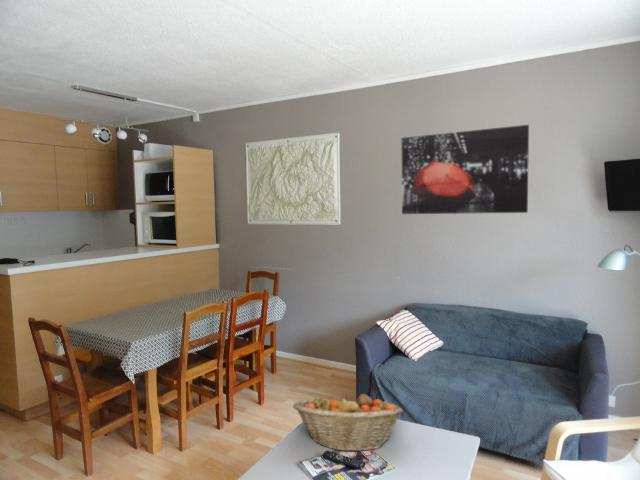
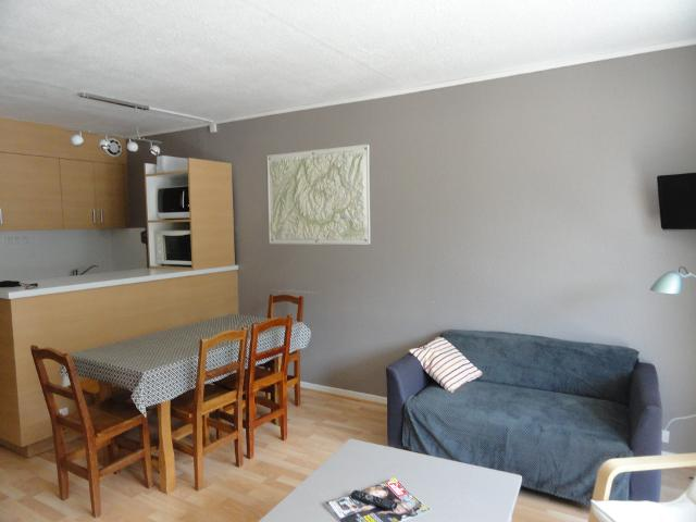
- fruit basket [292,391,404,453]
- wall art [401,124,530,215]
